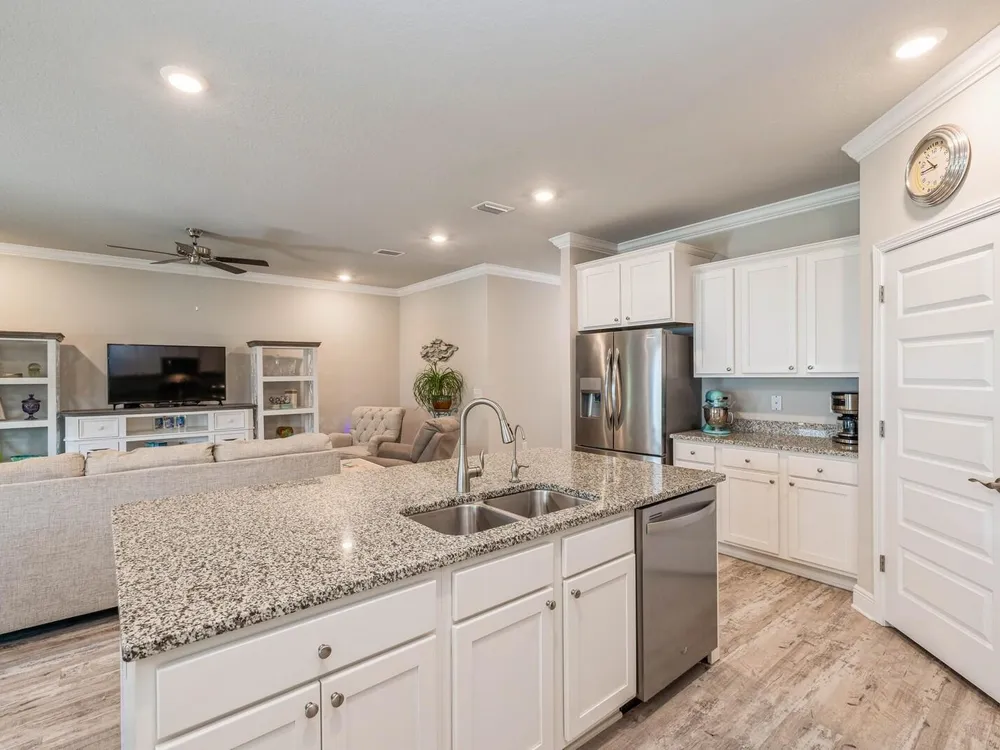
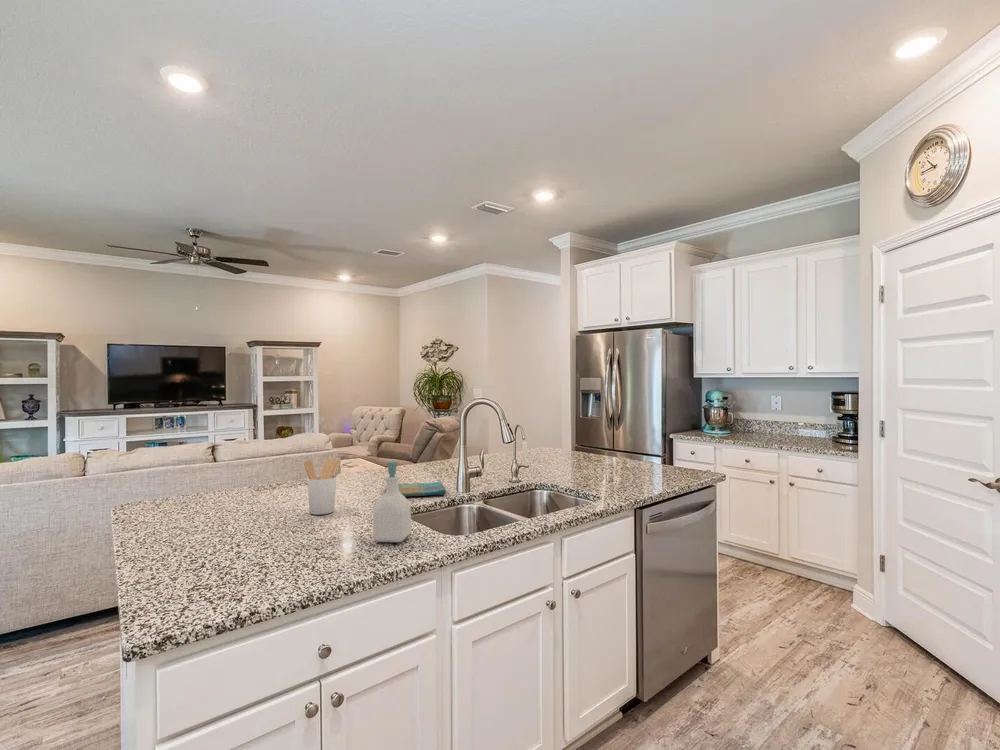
+ utensil holder [303,457,343,516]
+ dish towel [385,480,447,498]
+ soap bottle [372,460,412,543]
